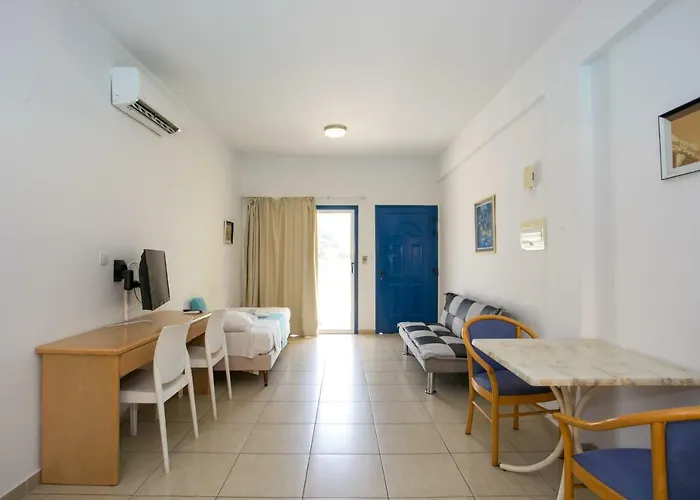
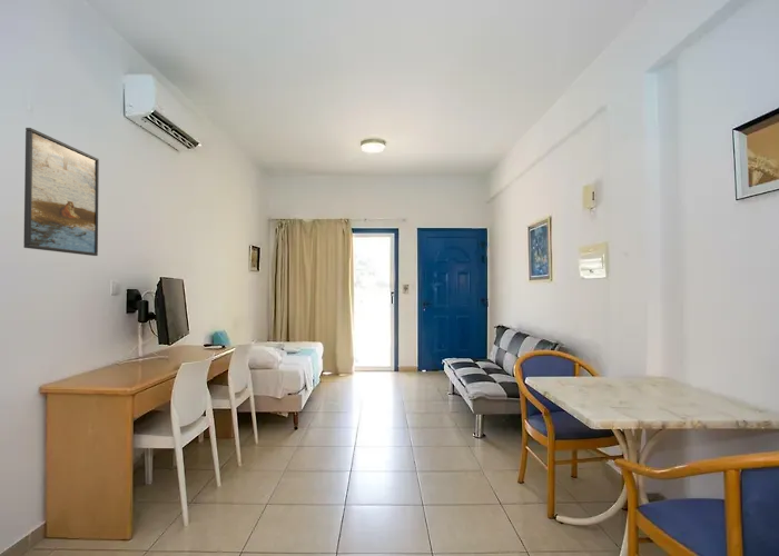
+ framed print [22,127,100,257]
